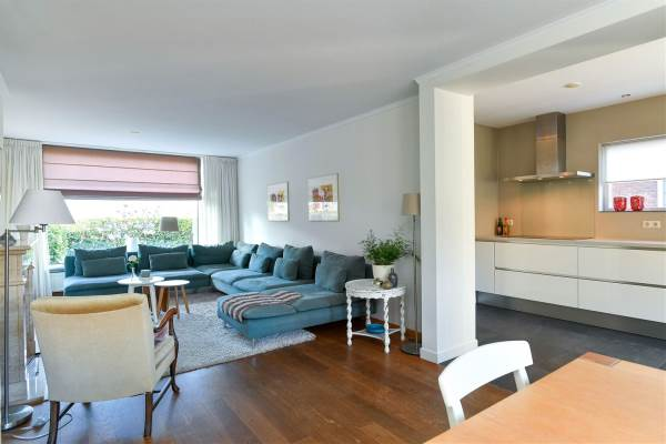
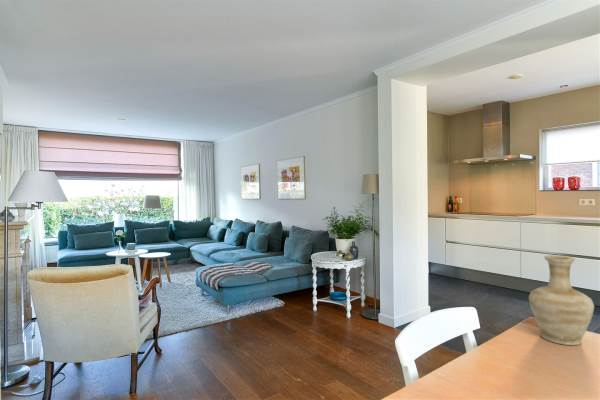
+ vase [528,254,595,346]
